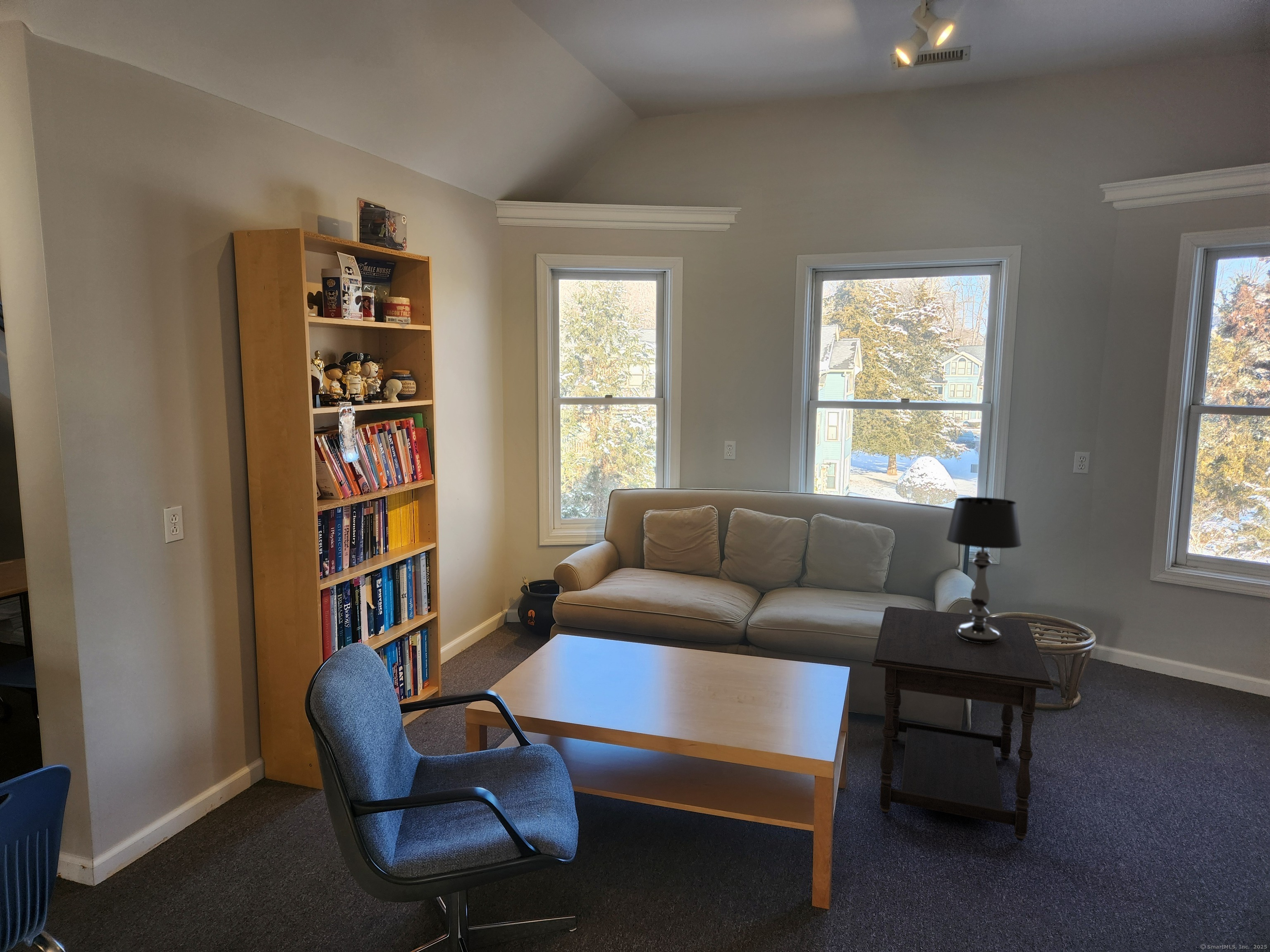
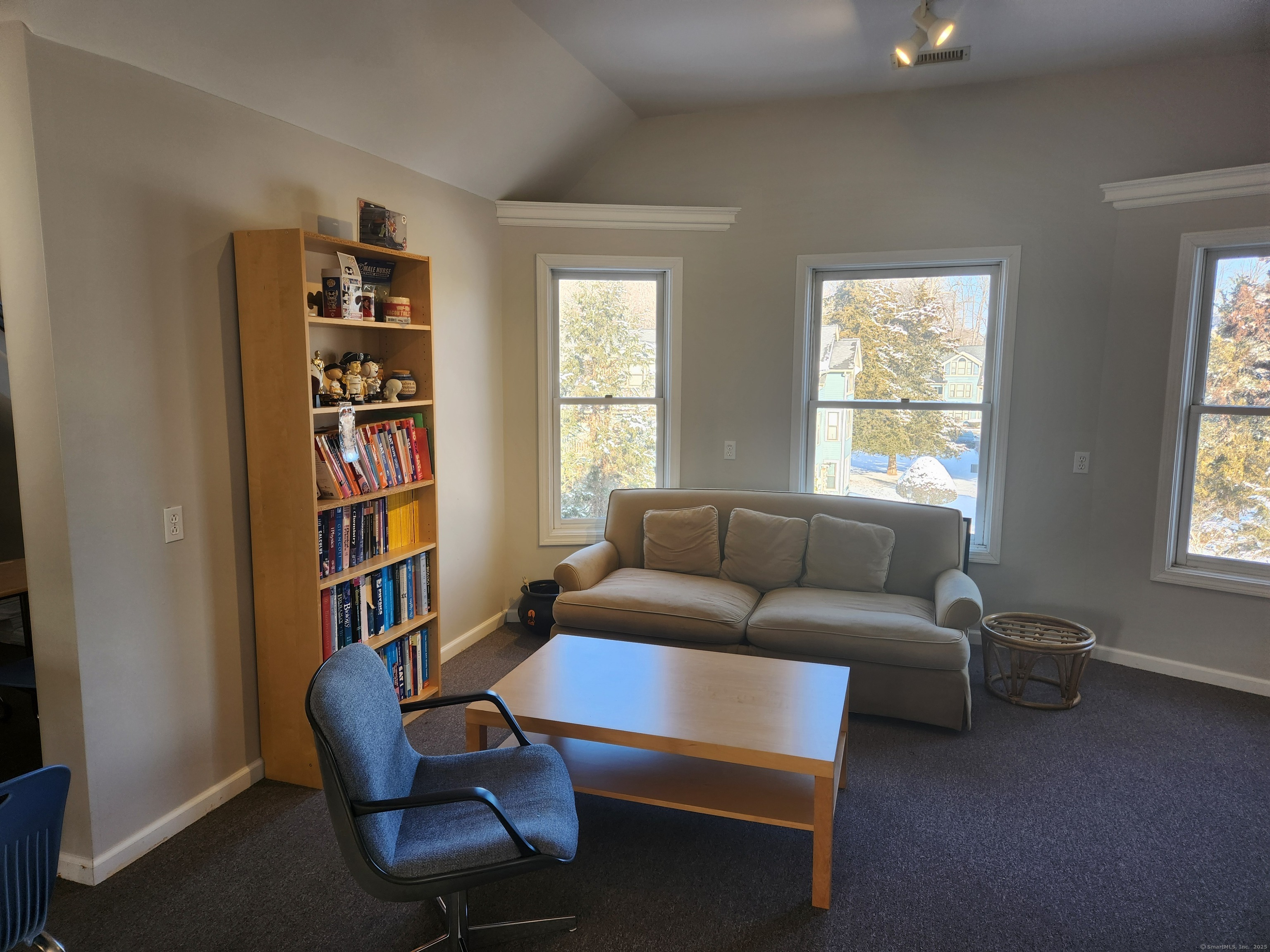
- table lamp [946,497,1022,643]
- side table [871,606,1054,841]
